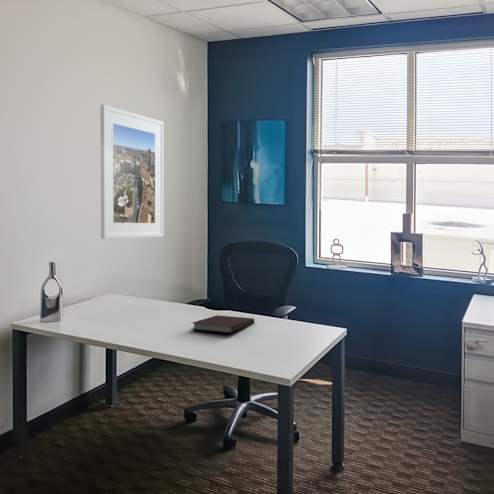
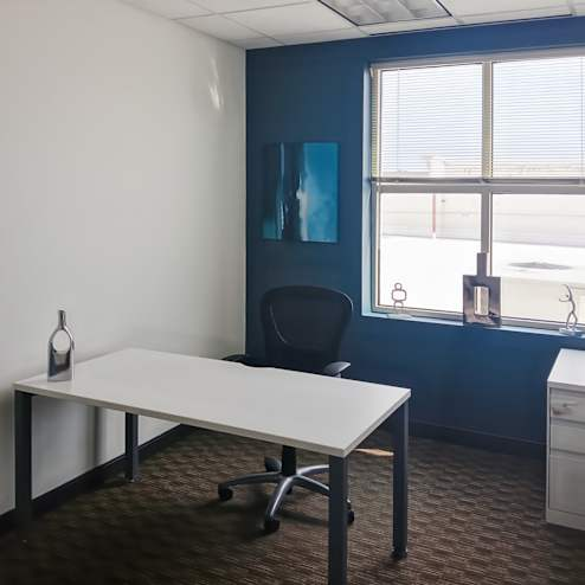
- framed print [100,104,165,240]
- notebook [190,314,255,334]
